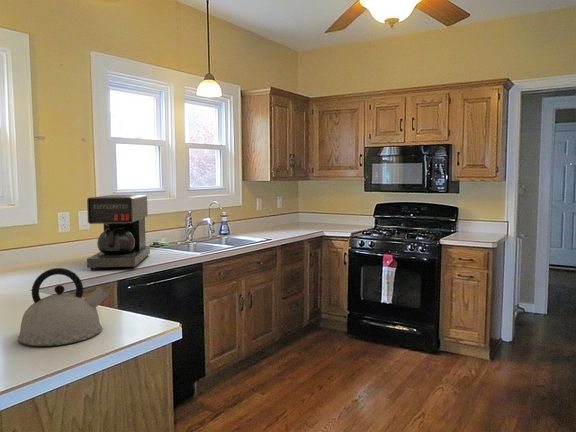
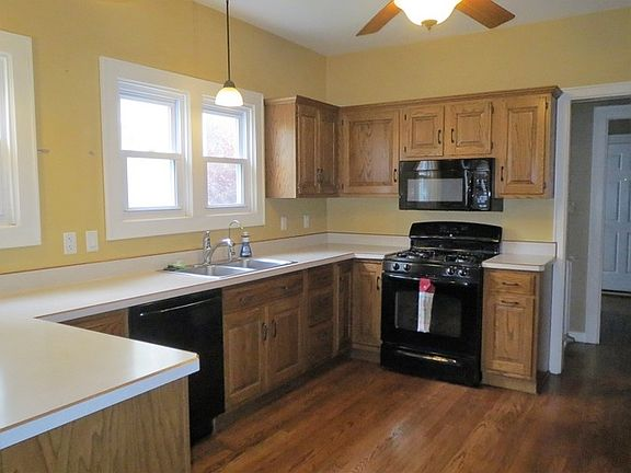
- kettle [17,267,110,347]
- coffee maker [86,194,151,270]
